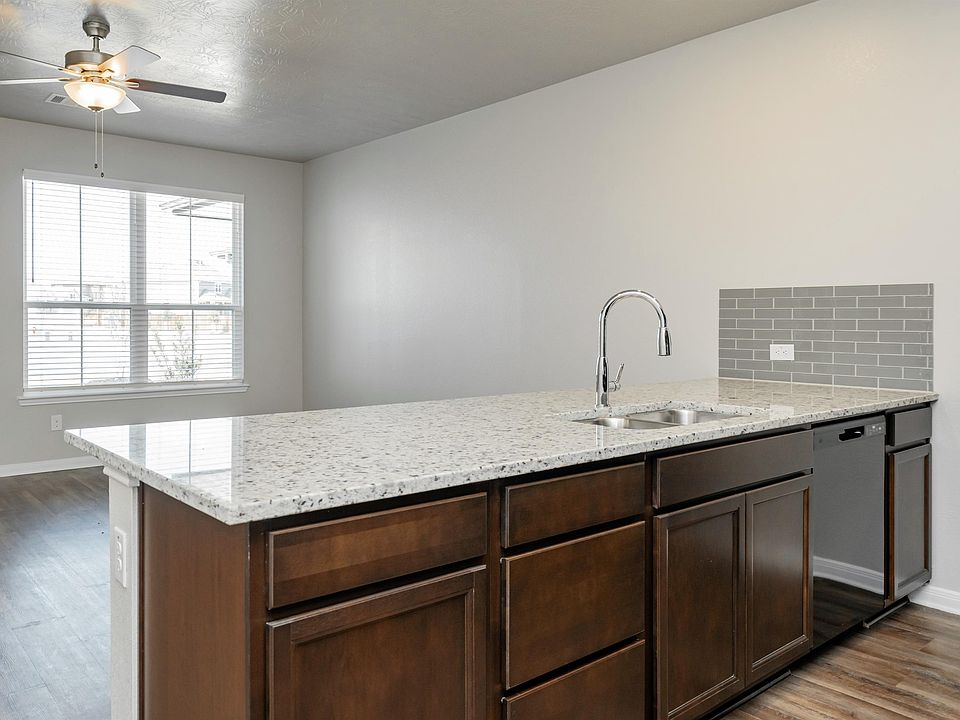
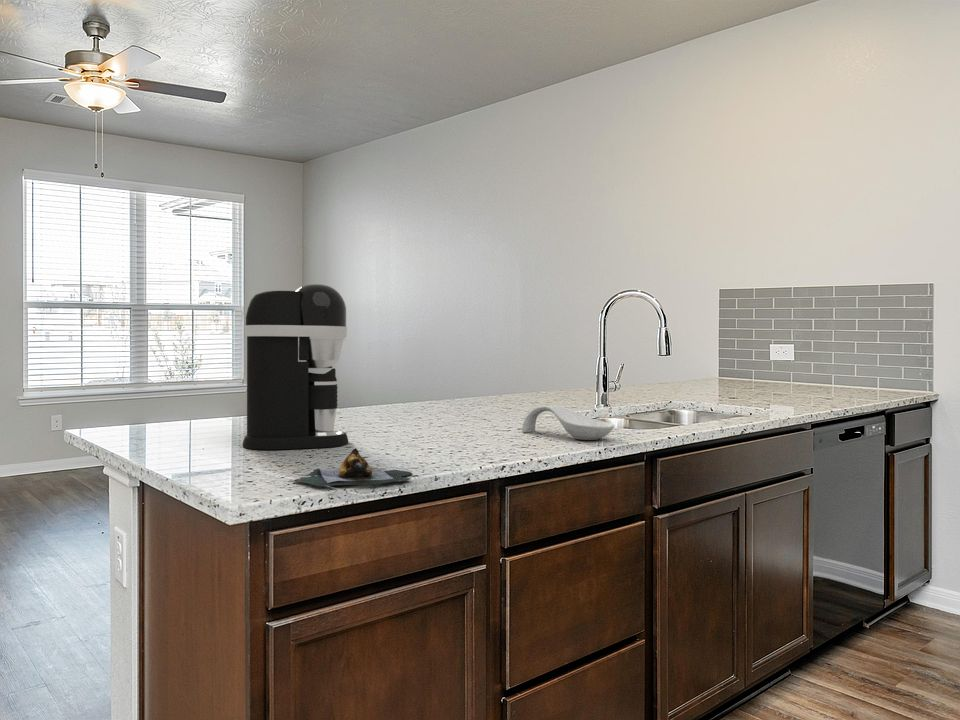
+ coffee maker [242,283,349,451]
+ spoon rest [521,405,615,441]
+ banana bunch [293,447,413,487]
